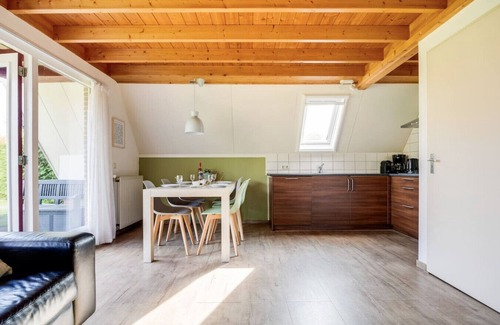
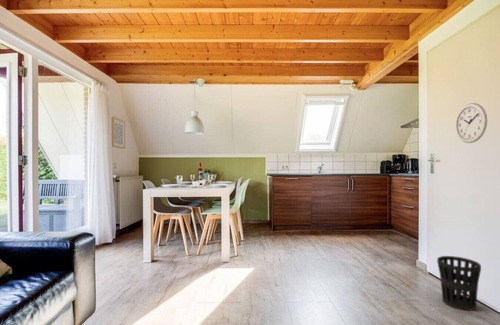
+ wastebasket [436,255,482,312]
+ wall clock [455,102,488,144]
